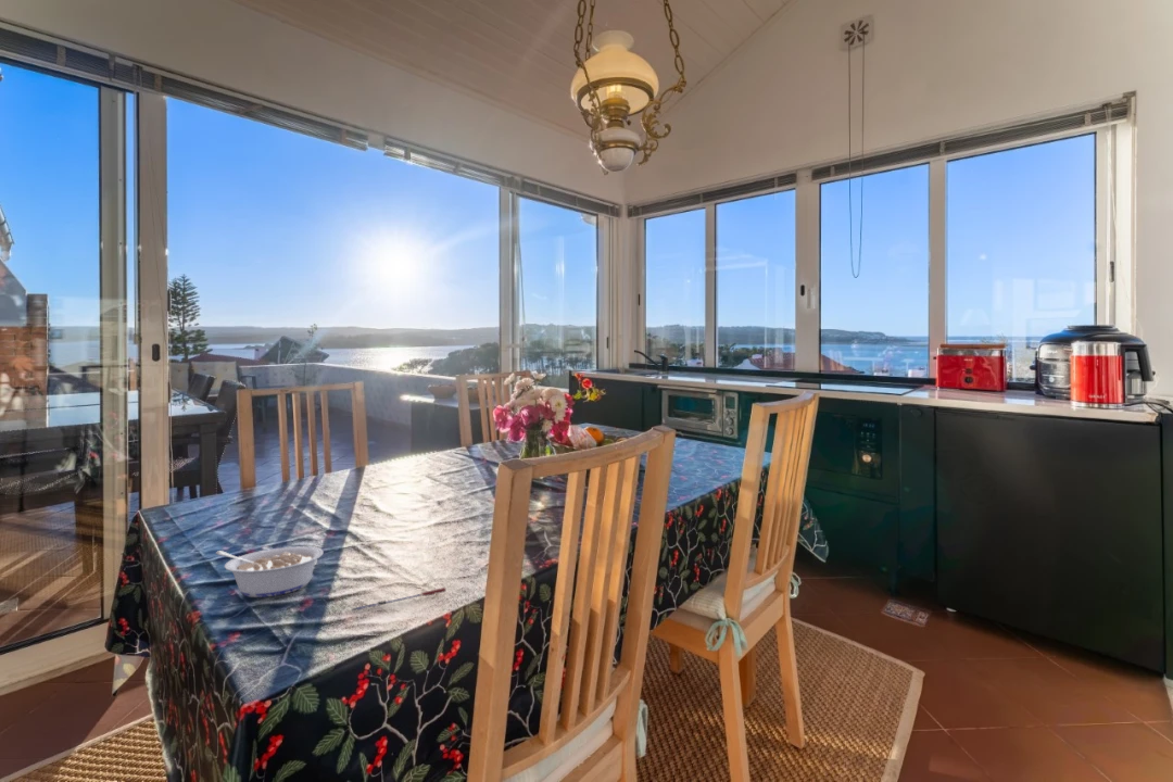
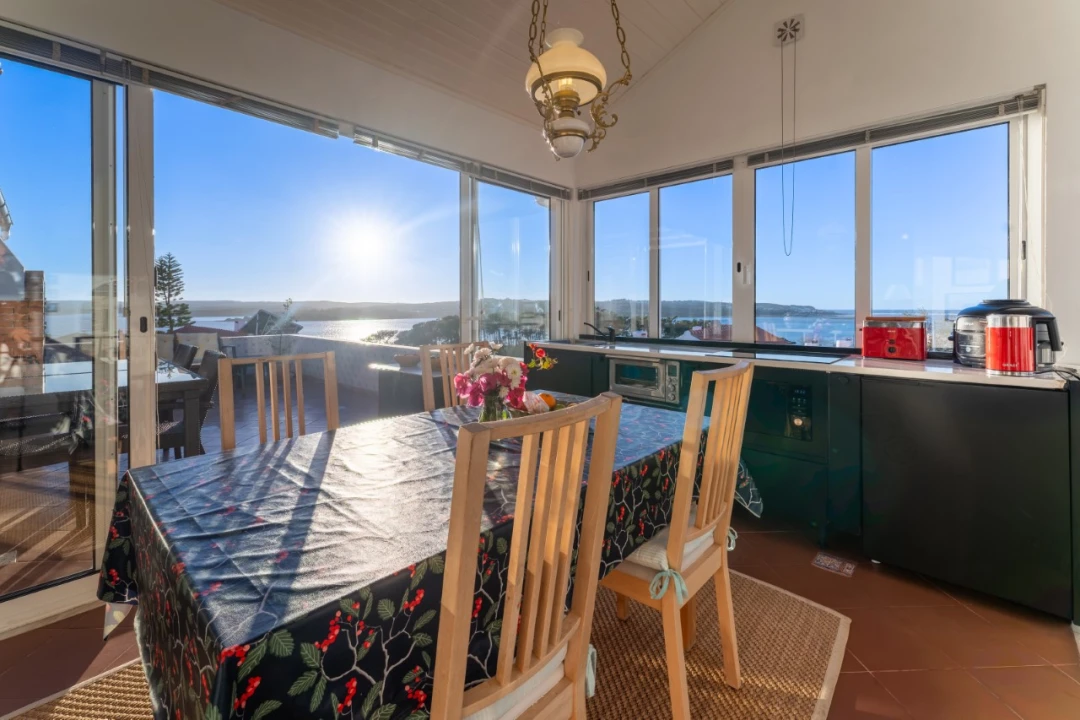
- legume [215,545,324,598]
- pen [350,586,447,611]
